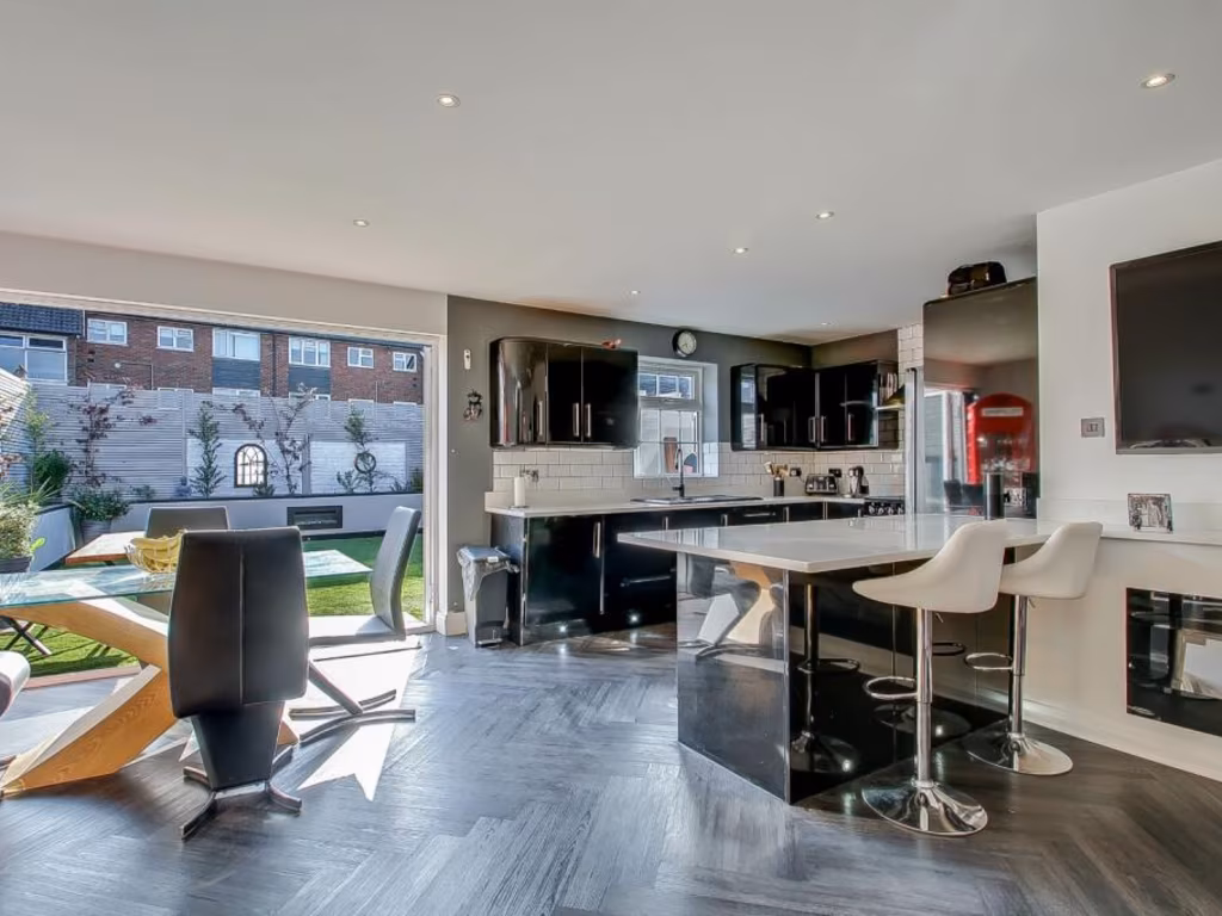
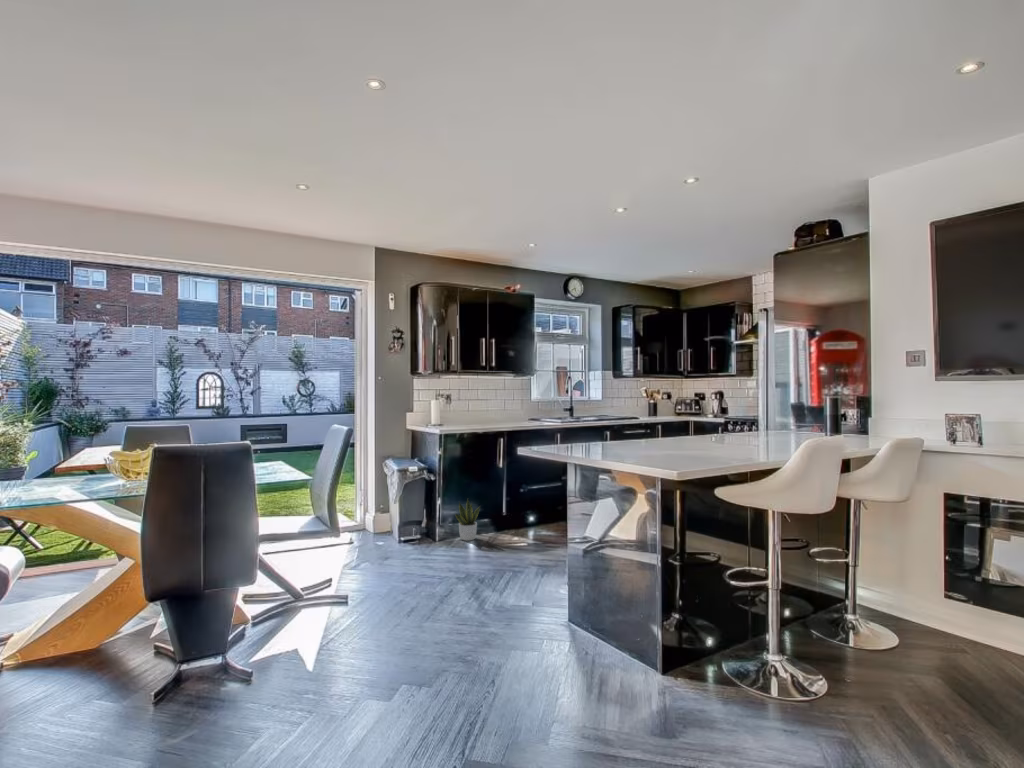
+ potted plant [455,499,481,542]
